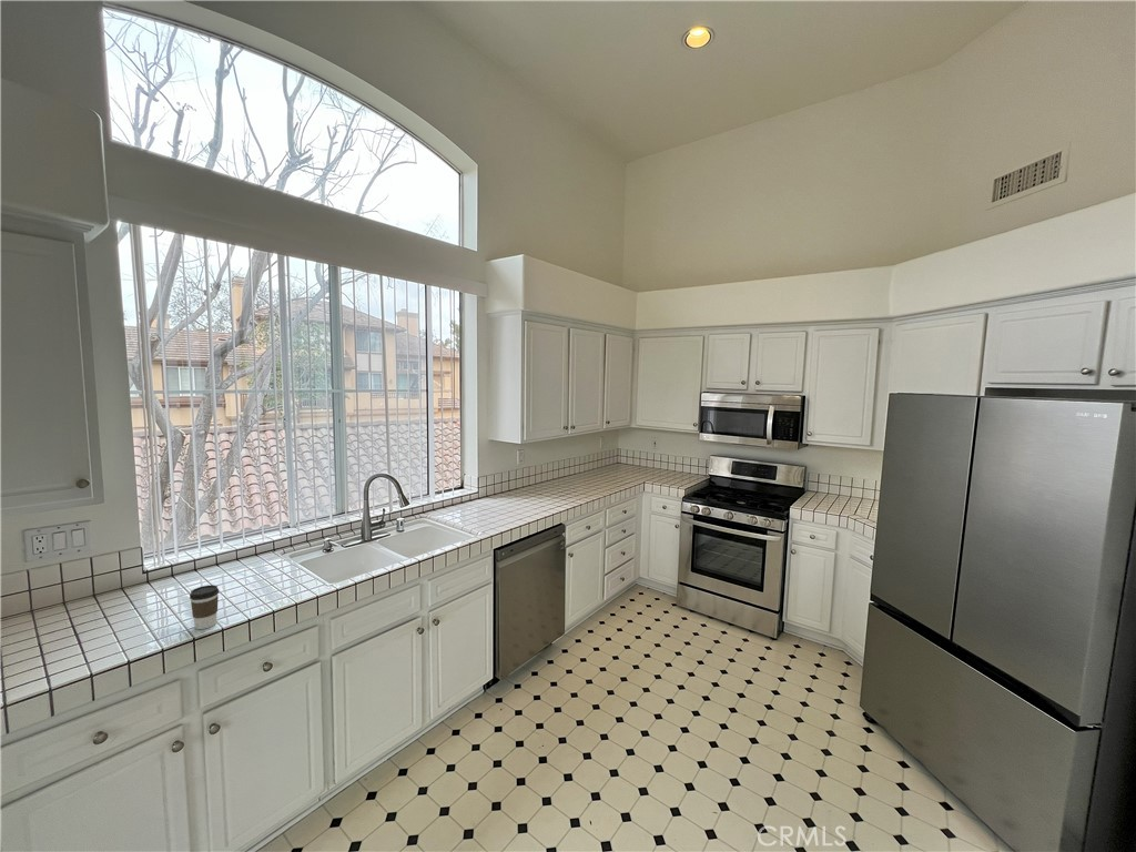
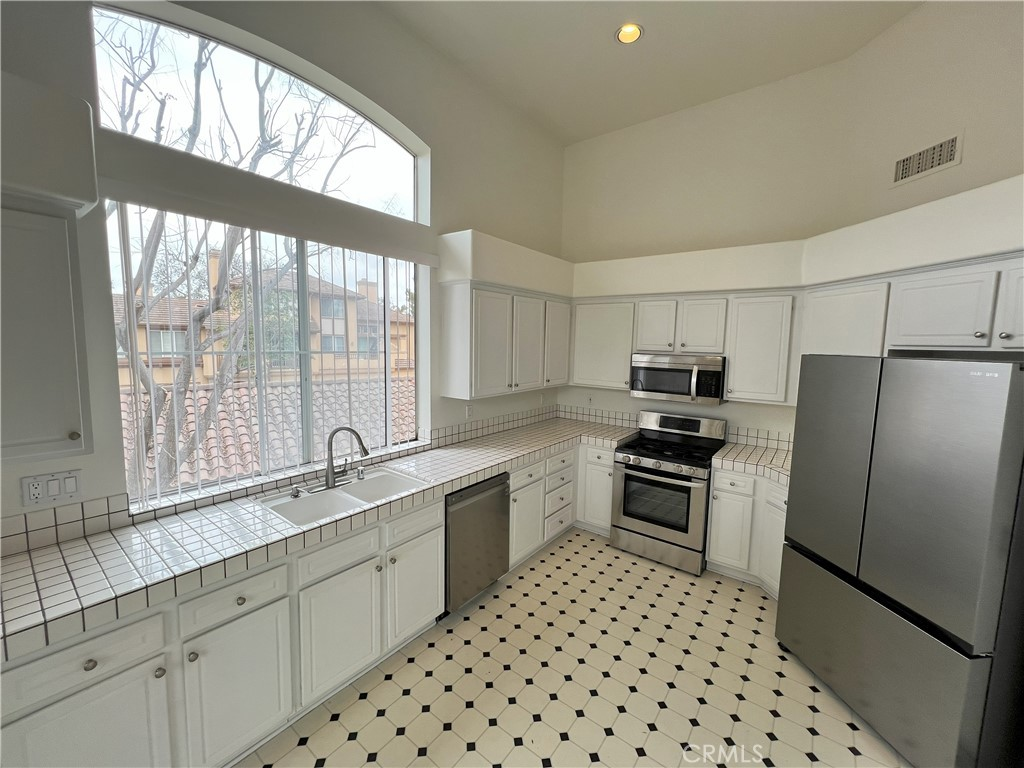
- coffee cup [189,584,220,630]
